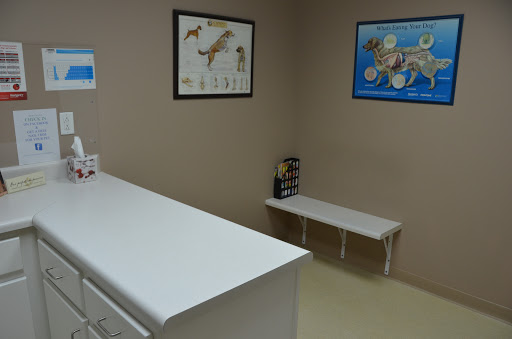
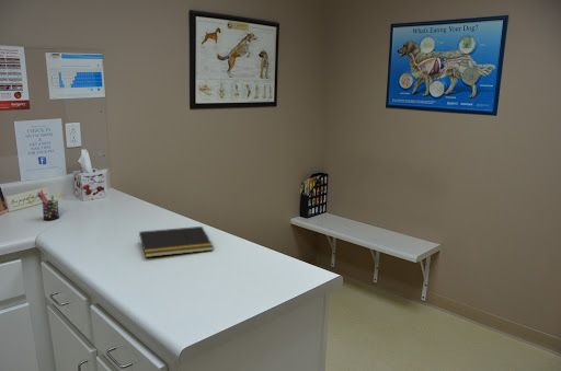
+ notepad [137,225,215,258]
+ pen holder [36,189,62,221]
